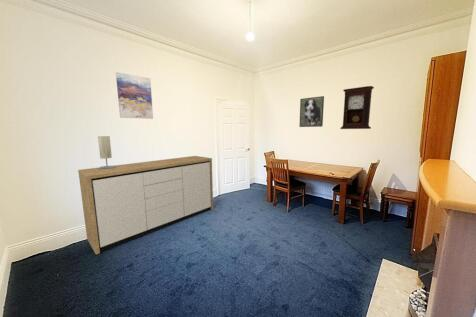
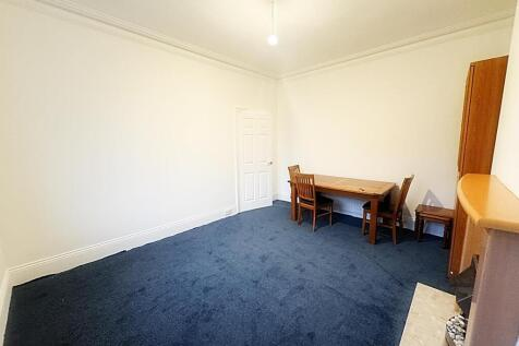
- wall art [115,72,154,120]
- pendulum clock [339,85,375,130]
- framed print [298,95,325,128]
- sideboard [77,155,214,255]
- table lamp [97,135,115,170]
